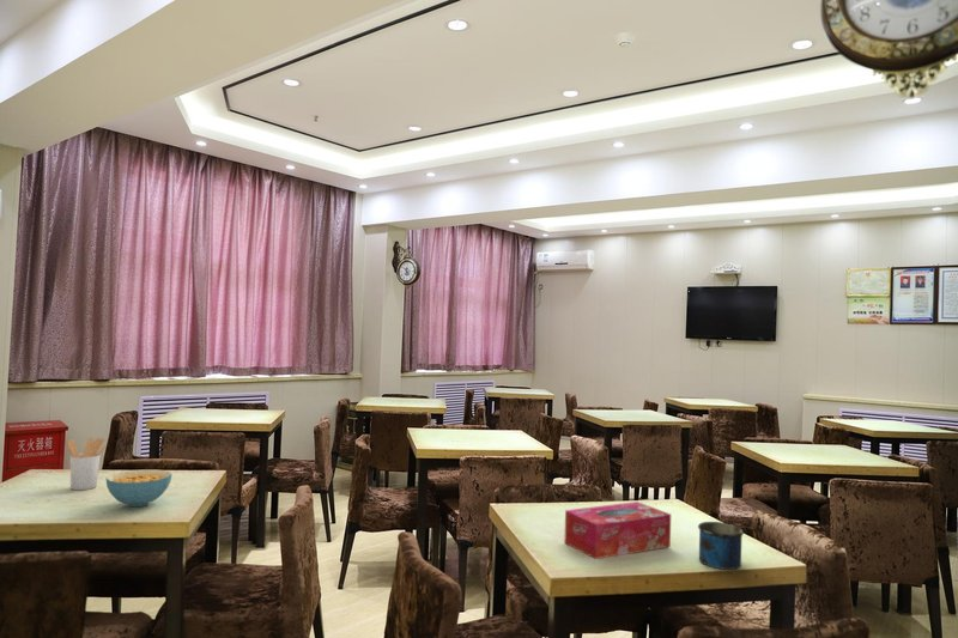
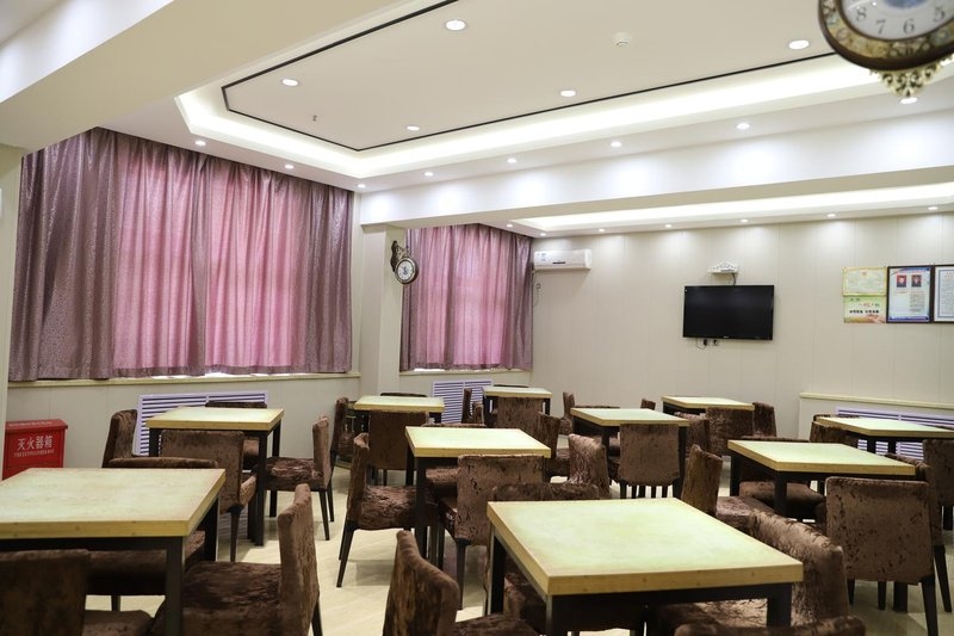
- mug [697,521,745,571]
- tissue box [563,500,672,560]
- utensil holder [66,437,108,491]
- cereal bowl [105,468,174,508]
